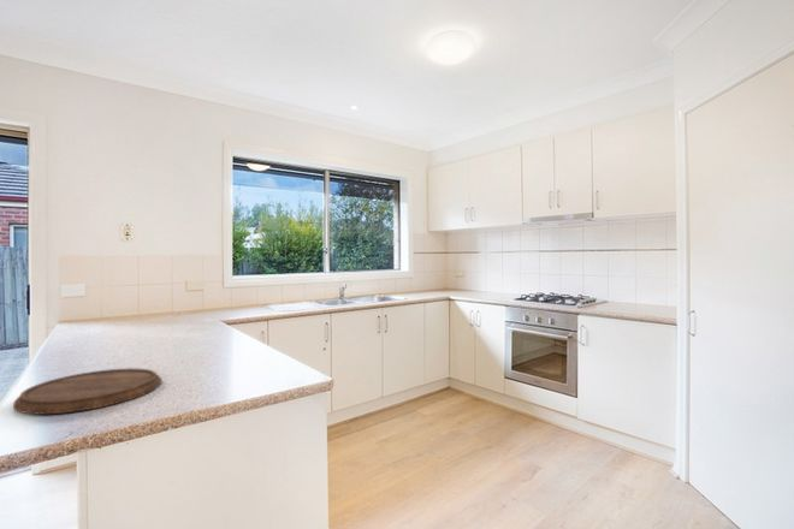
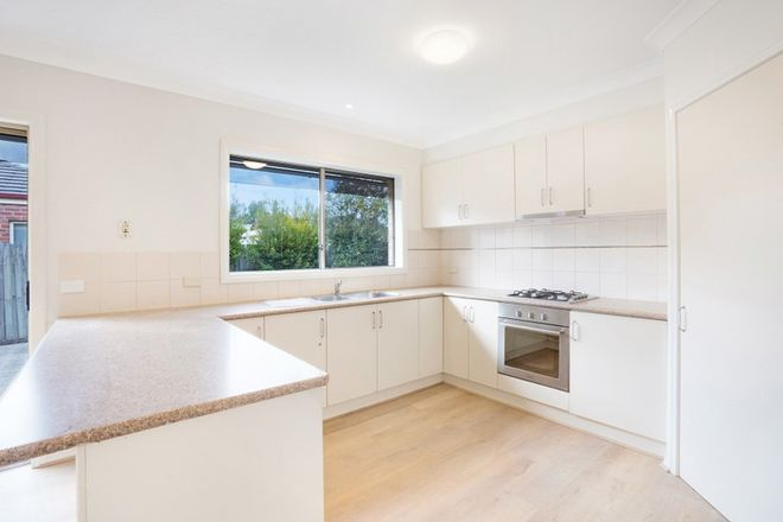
- cutting board [12,367,162,416]
